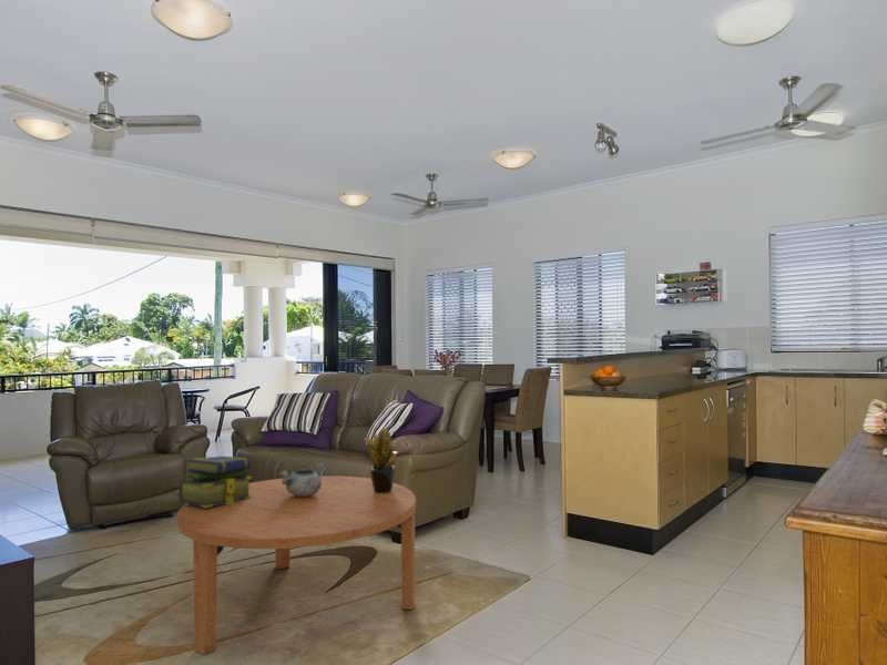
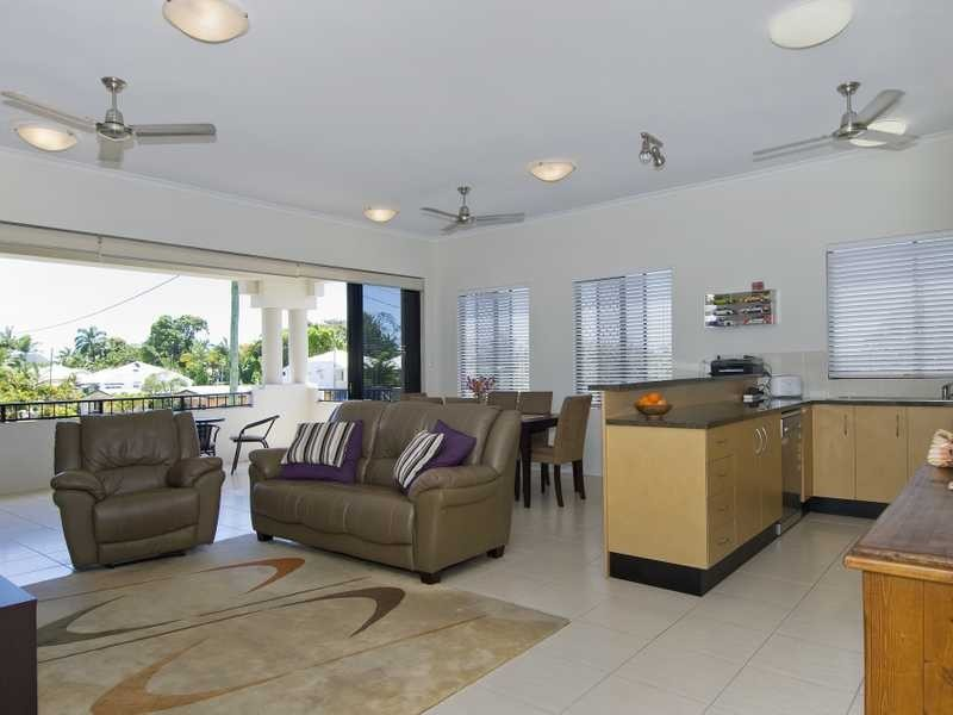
- potted plant [363,424,401,493]
- coffee table [175,475,417,656]
- decorative bowl [277,461,325,497]
- stack of books [179,454,253,508]
